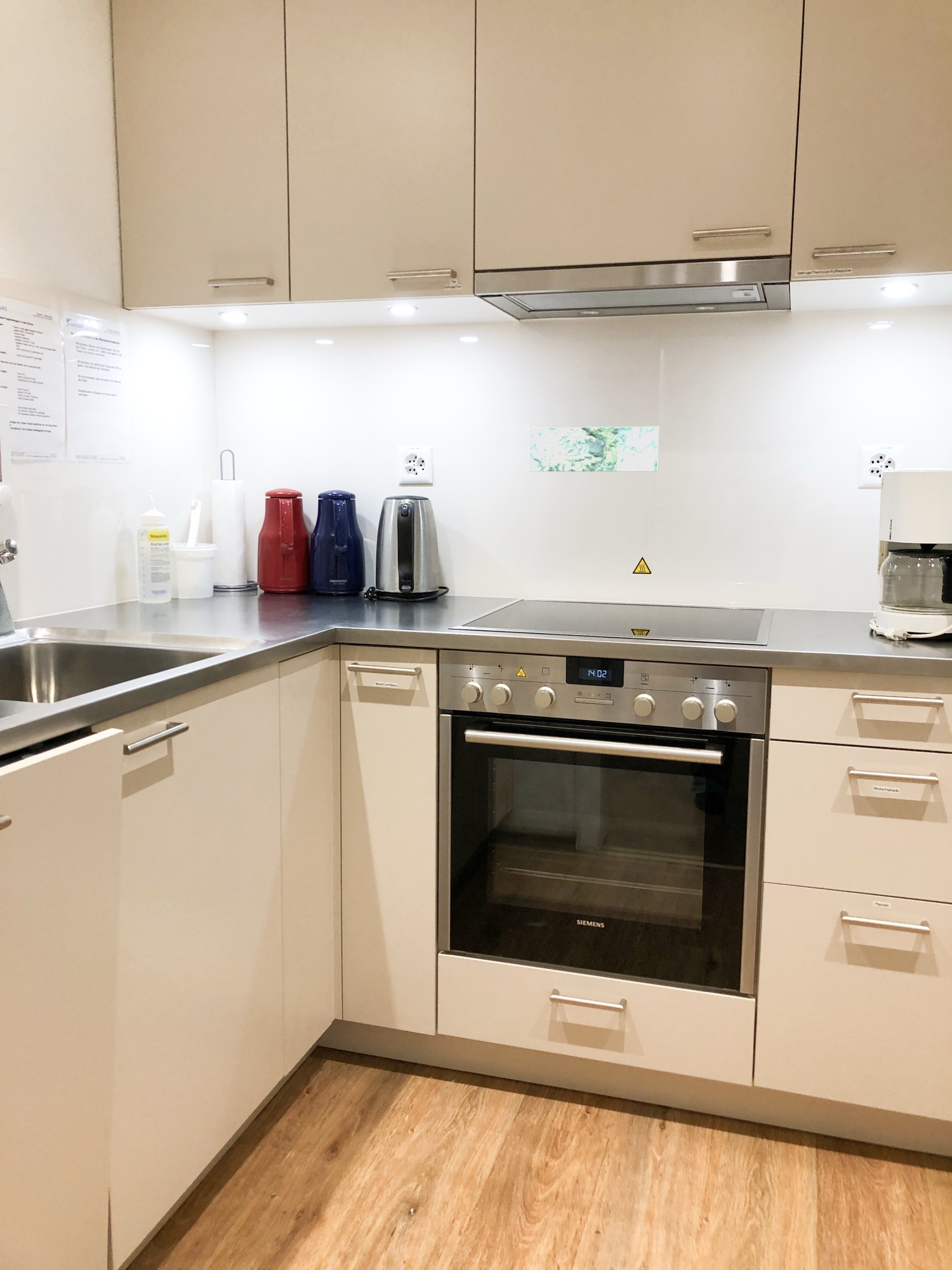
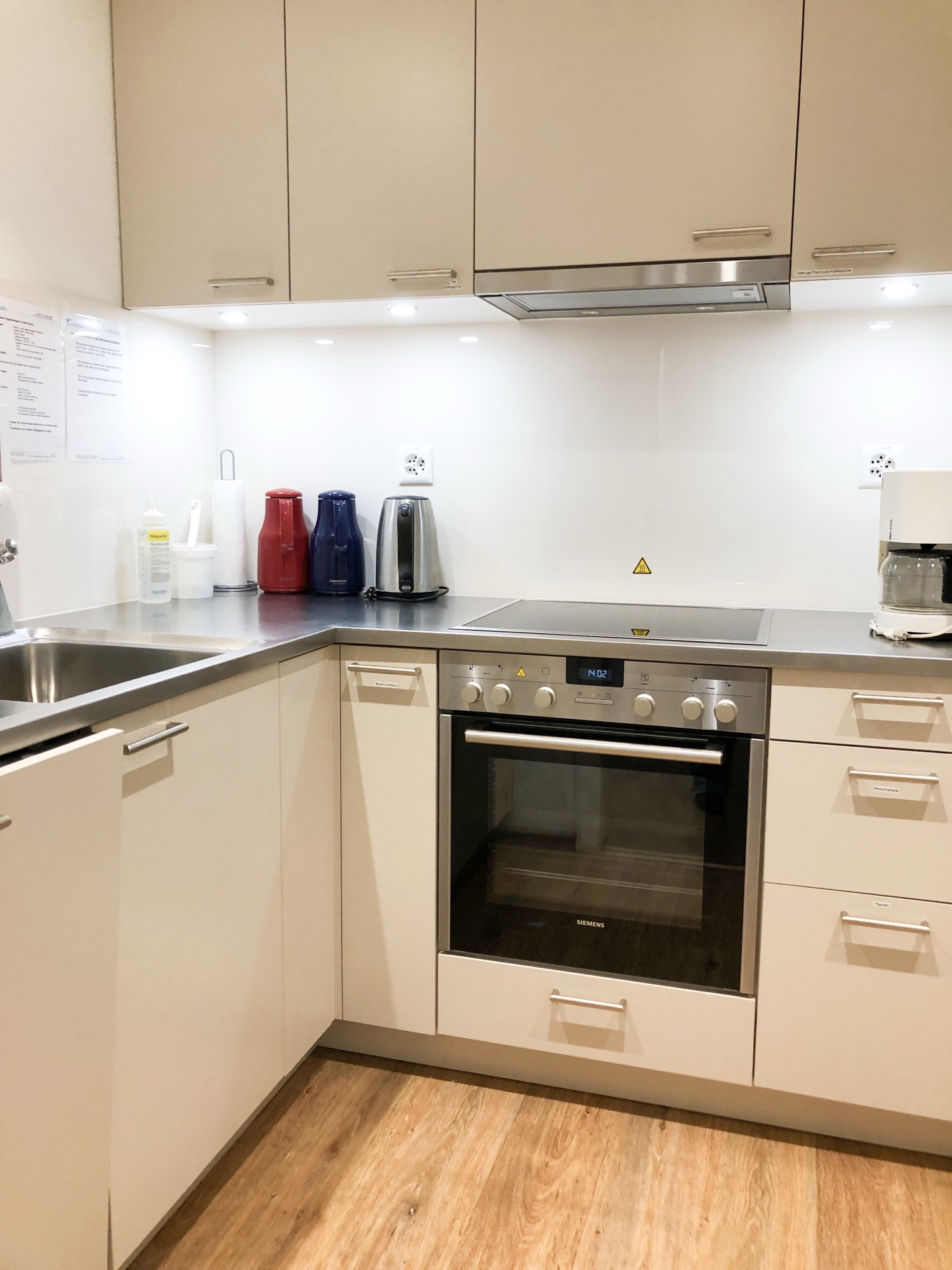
- decorative tile [528,426,659,472]
